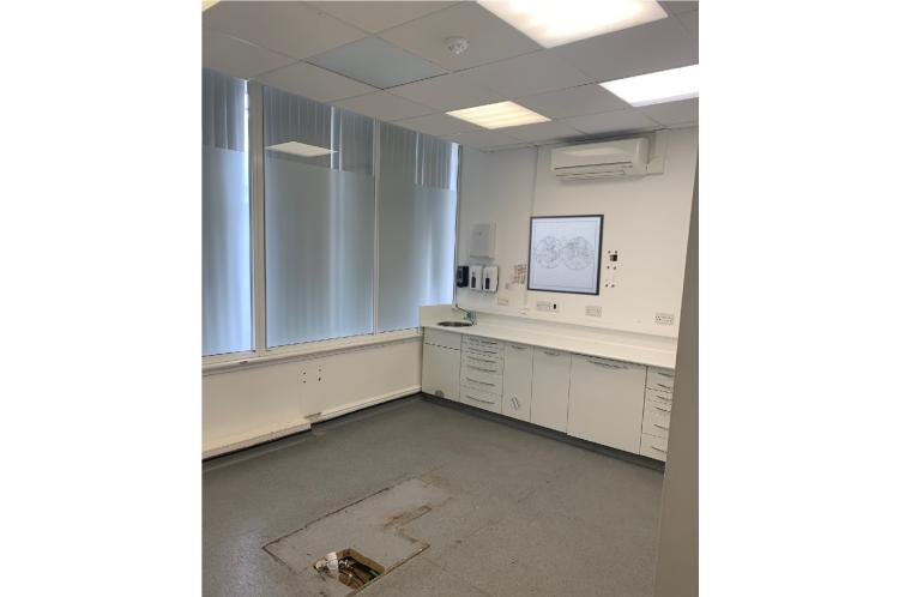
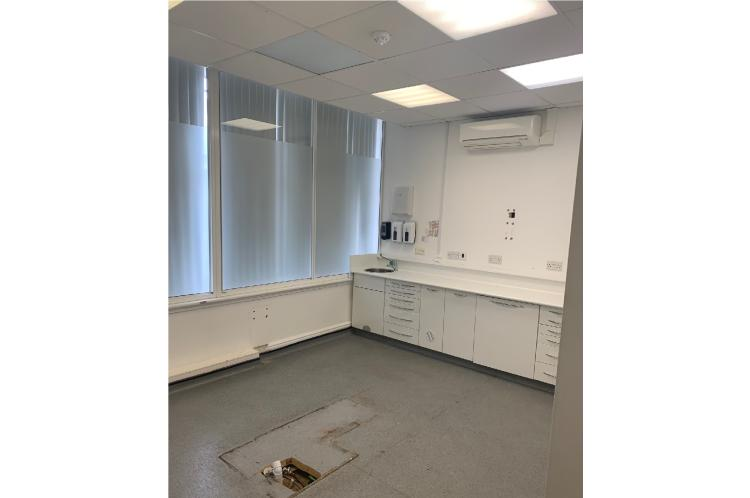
- wall art [525,213,605,297]
